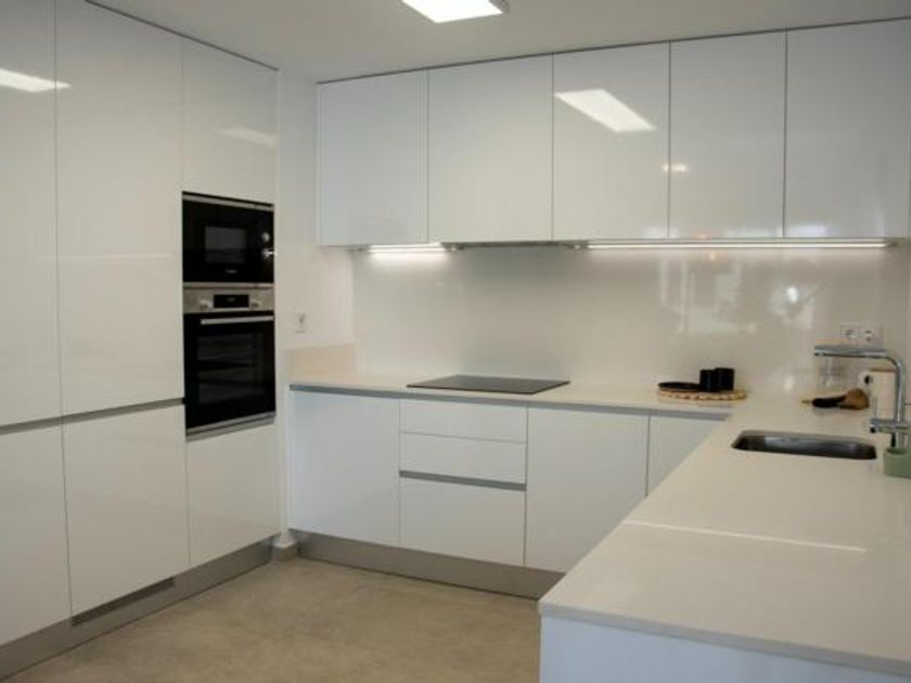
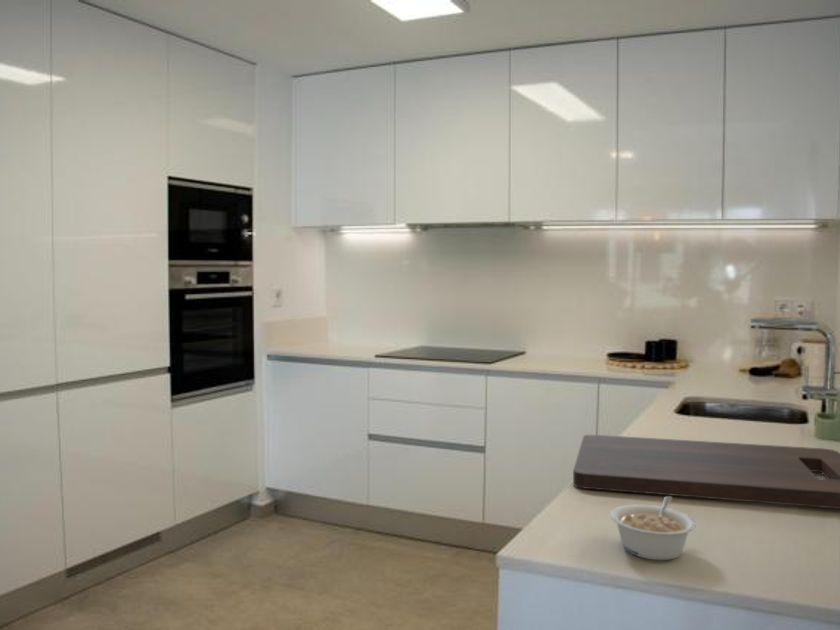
+ legume [609,495,697,561]
+ cutting board [572,434,840,510]
